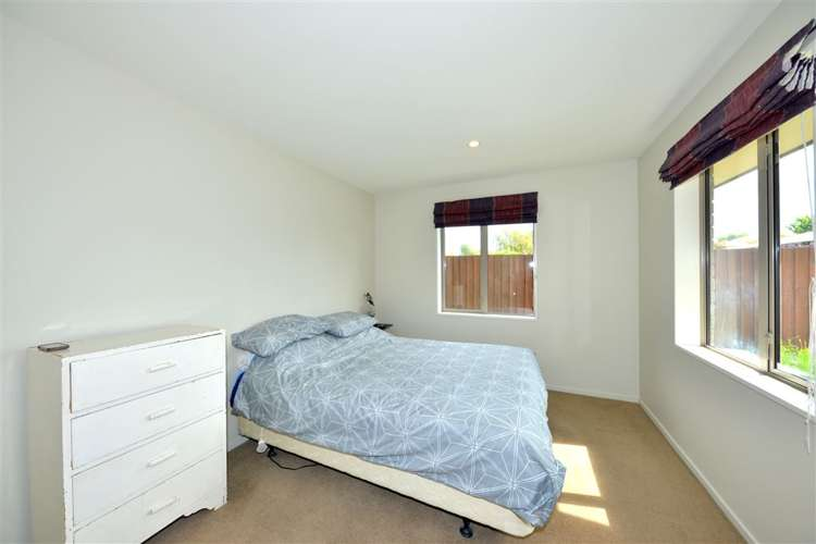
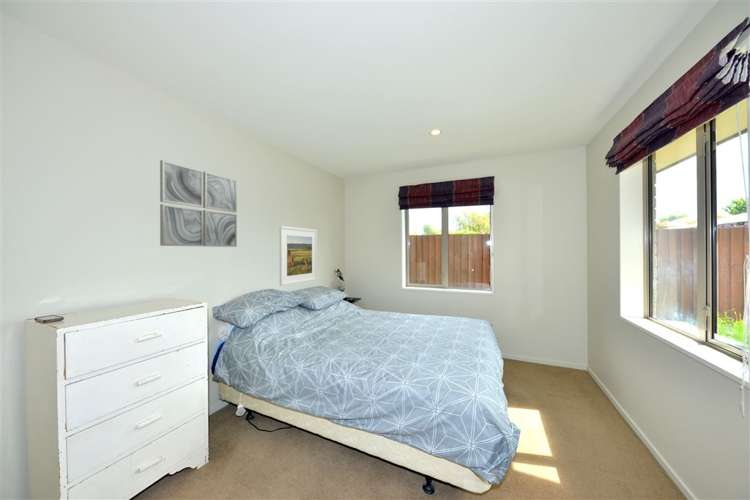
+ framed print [279,225,318,287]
+ wall art [159,159,238,248]
